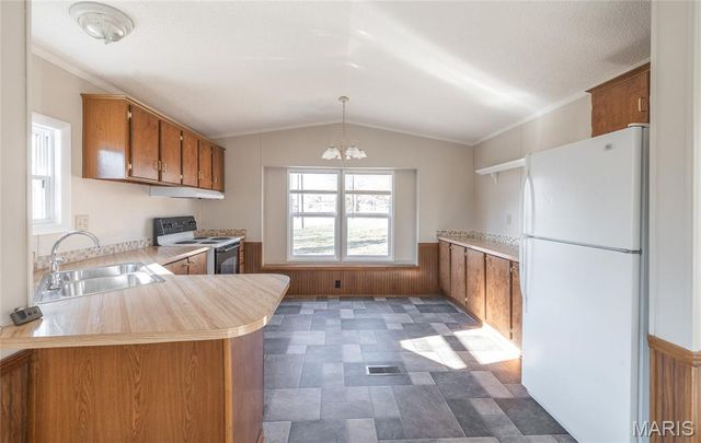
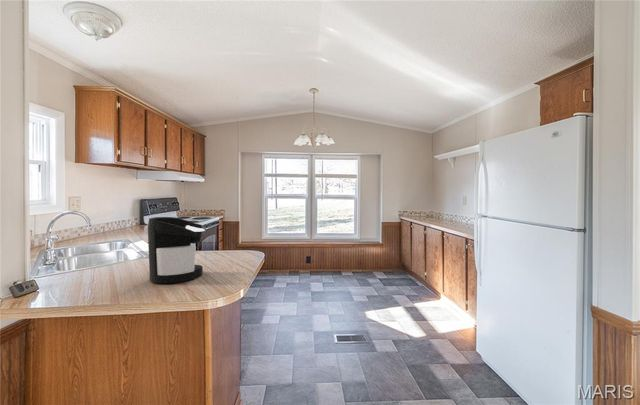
+ coffee maker [147,216,206,285]
